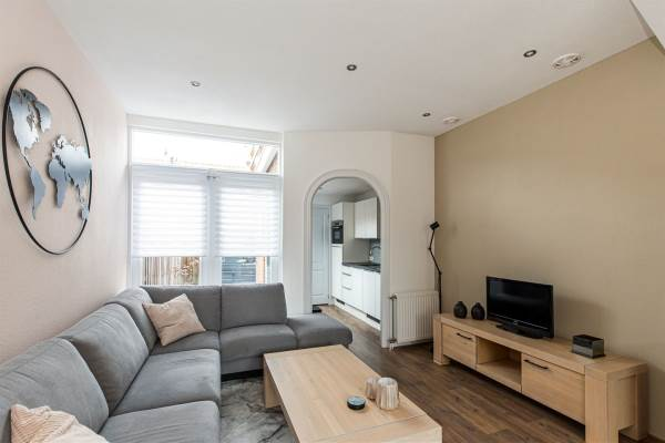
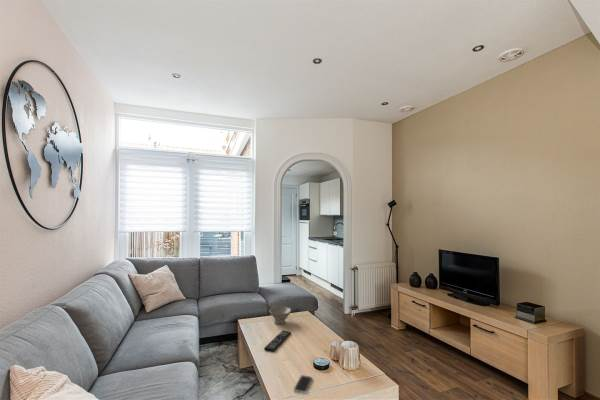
+ remote control [263,330,292,353]
+ bowl [269,305,292,325]
+ smartphone [293,374,314,394]
